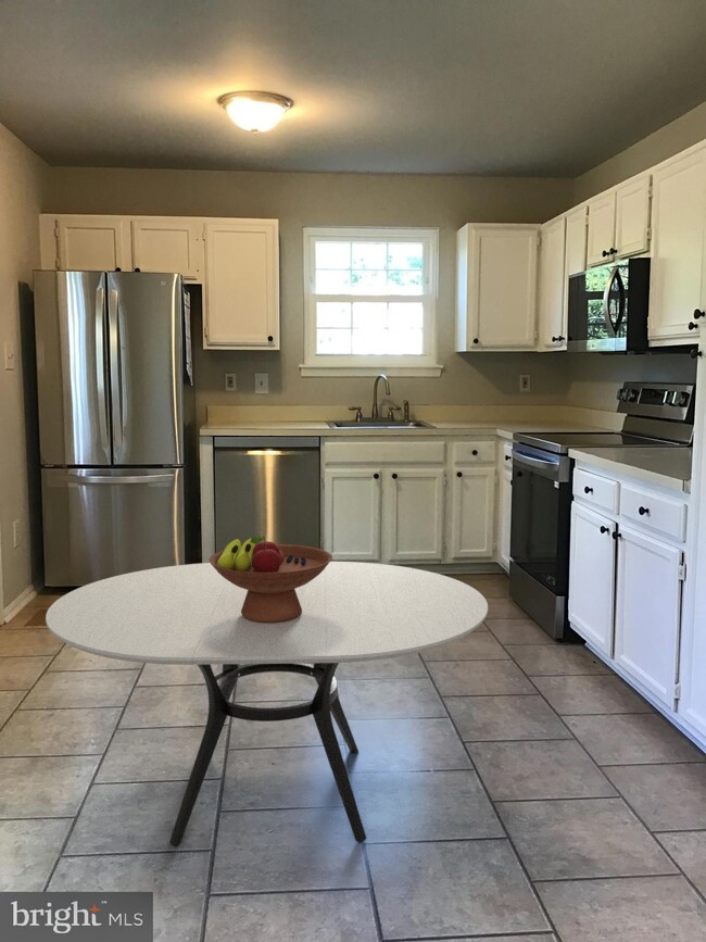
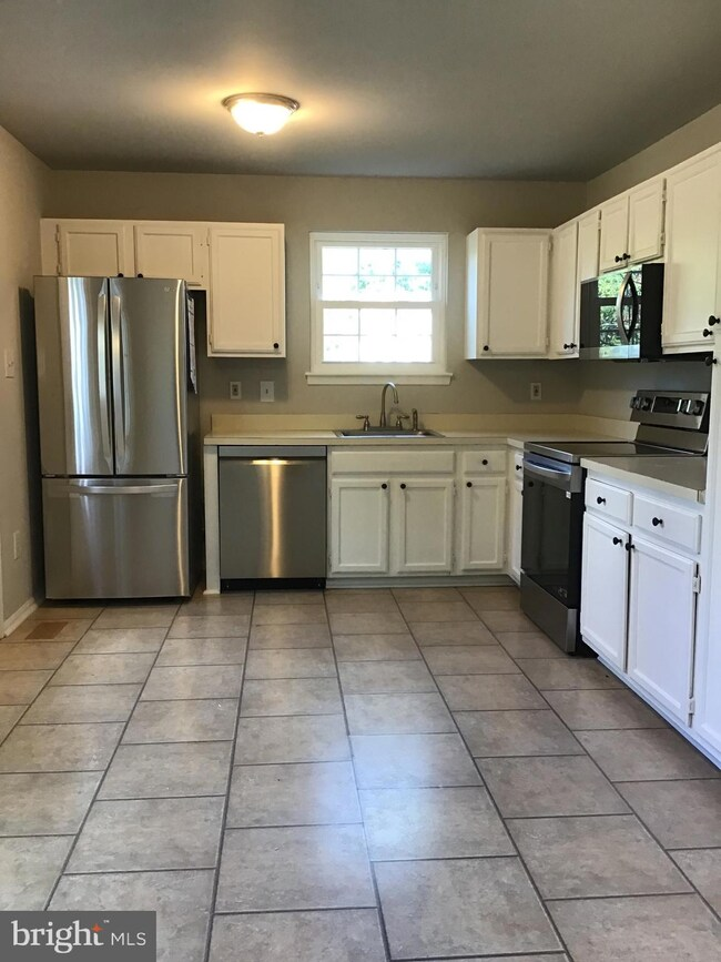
- fruit bowl [207,535,333,623]
- dining table [45,561,489,847]
